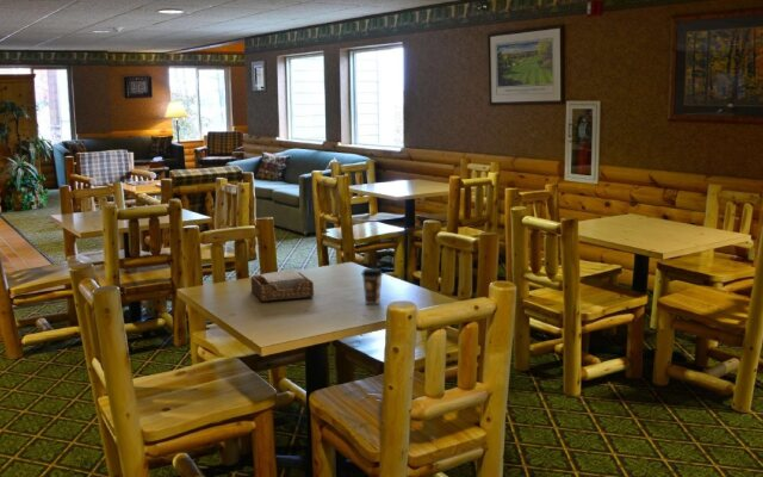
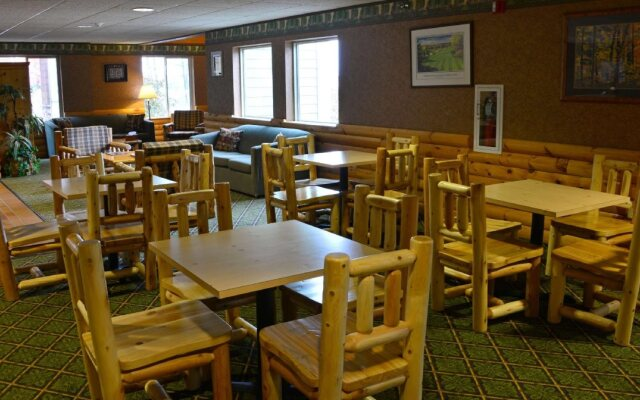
- napkin holder [250,268,315,302]
- coffee cup [360,267,384,305]
